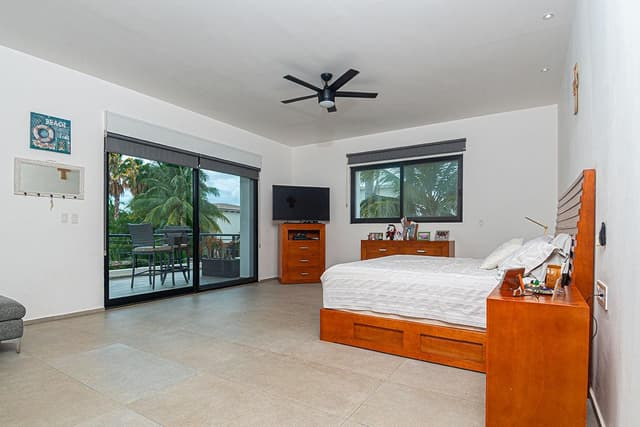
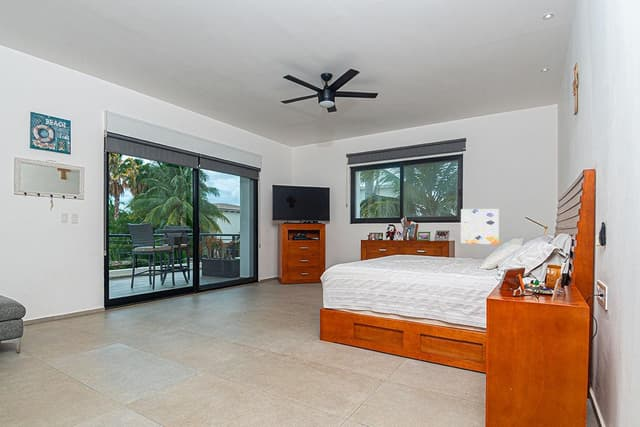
+ wall art [460,208,500,246]
